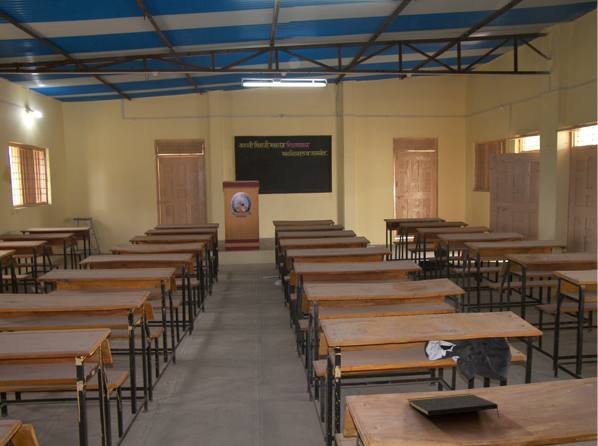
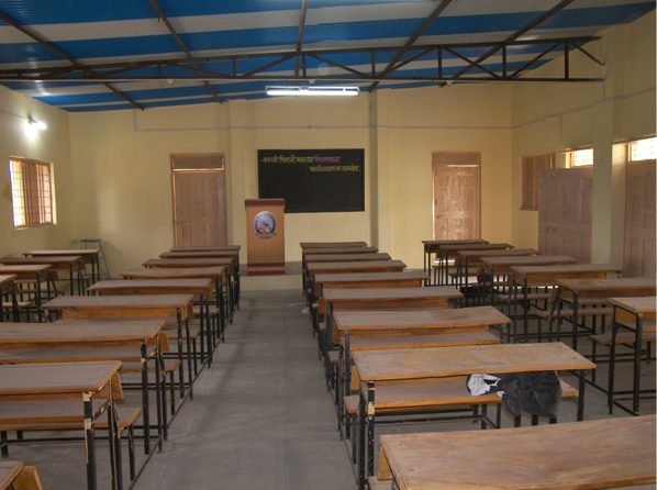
- notepad [406,392,500,419]
